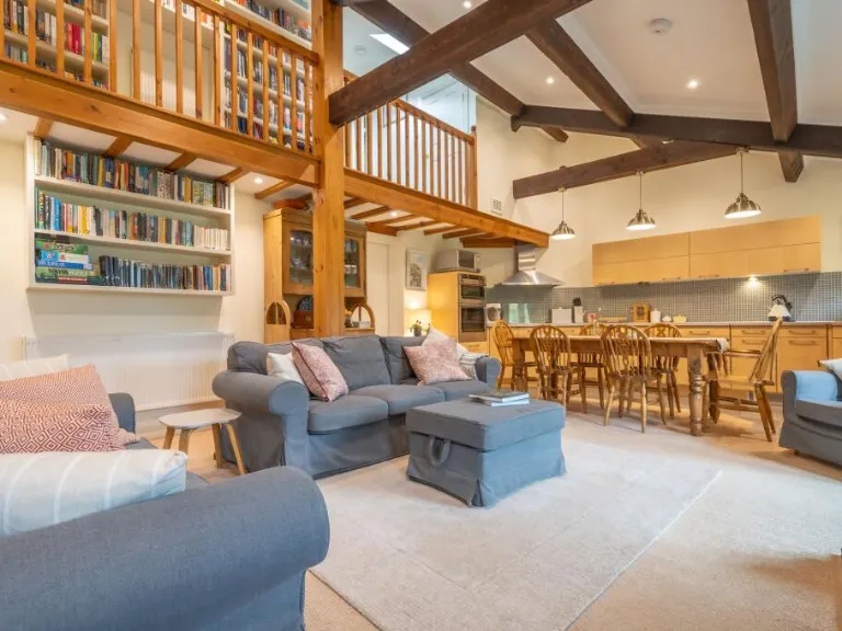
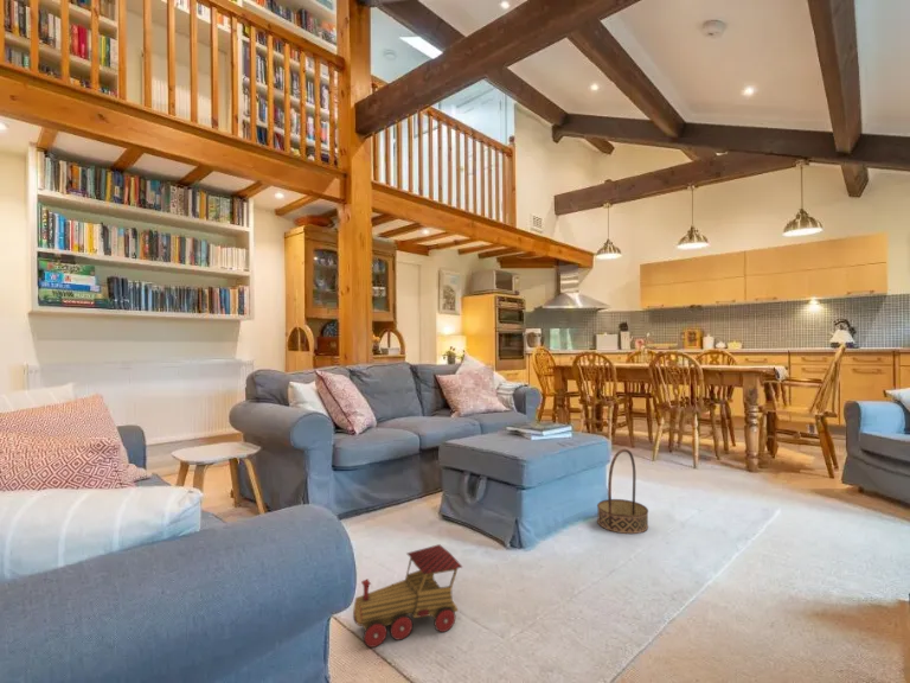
+ basket [596,448,649,535]
+ toy train [352,543,463,649]
